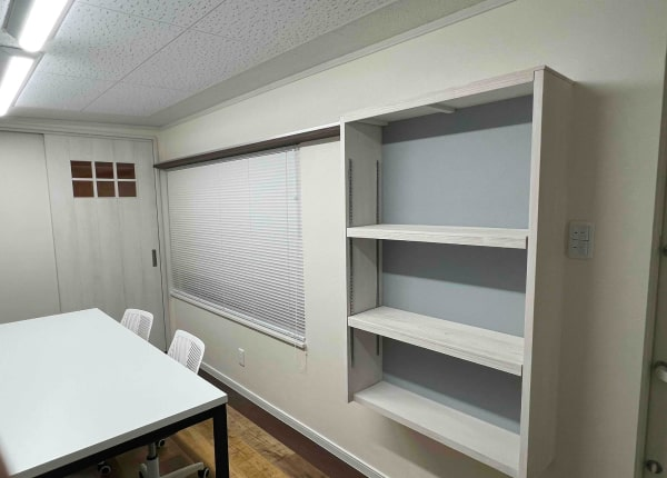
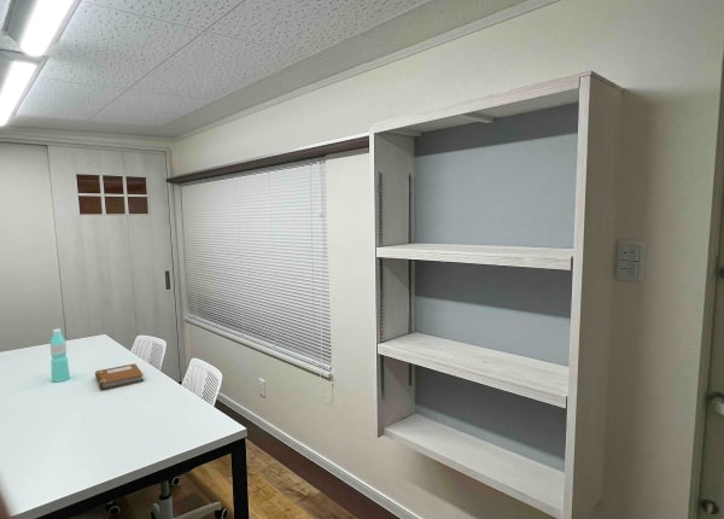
+ water bottle [49,328,71,384]
+ notebook [94,362,145,391]
